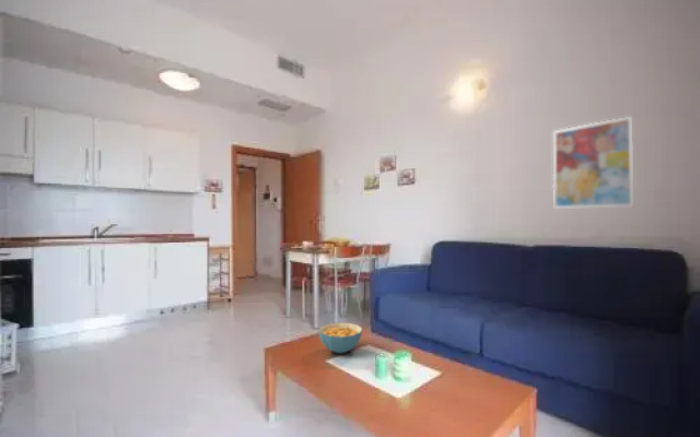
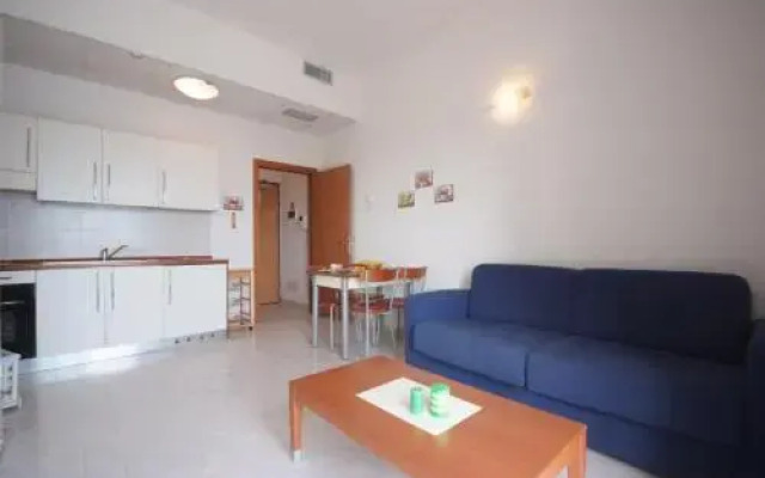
- wall art [552,116,634,210]
- cereal bowl [317,322,363,354]
